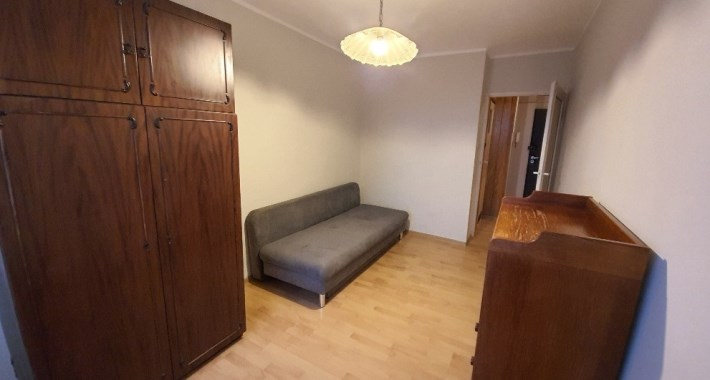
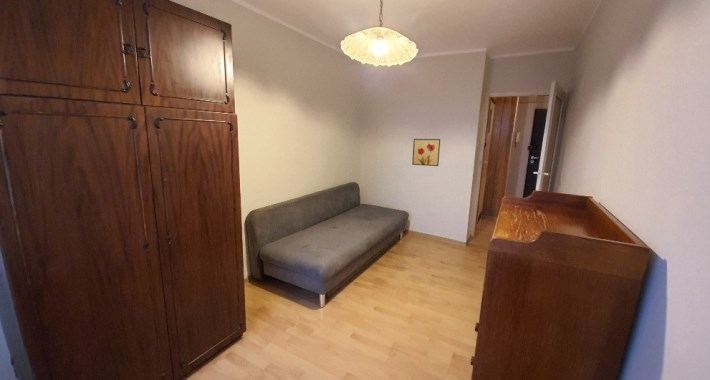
+ wall art [411,138,441,167]
